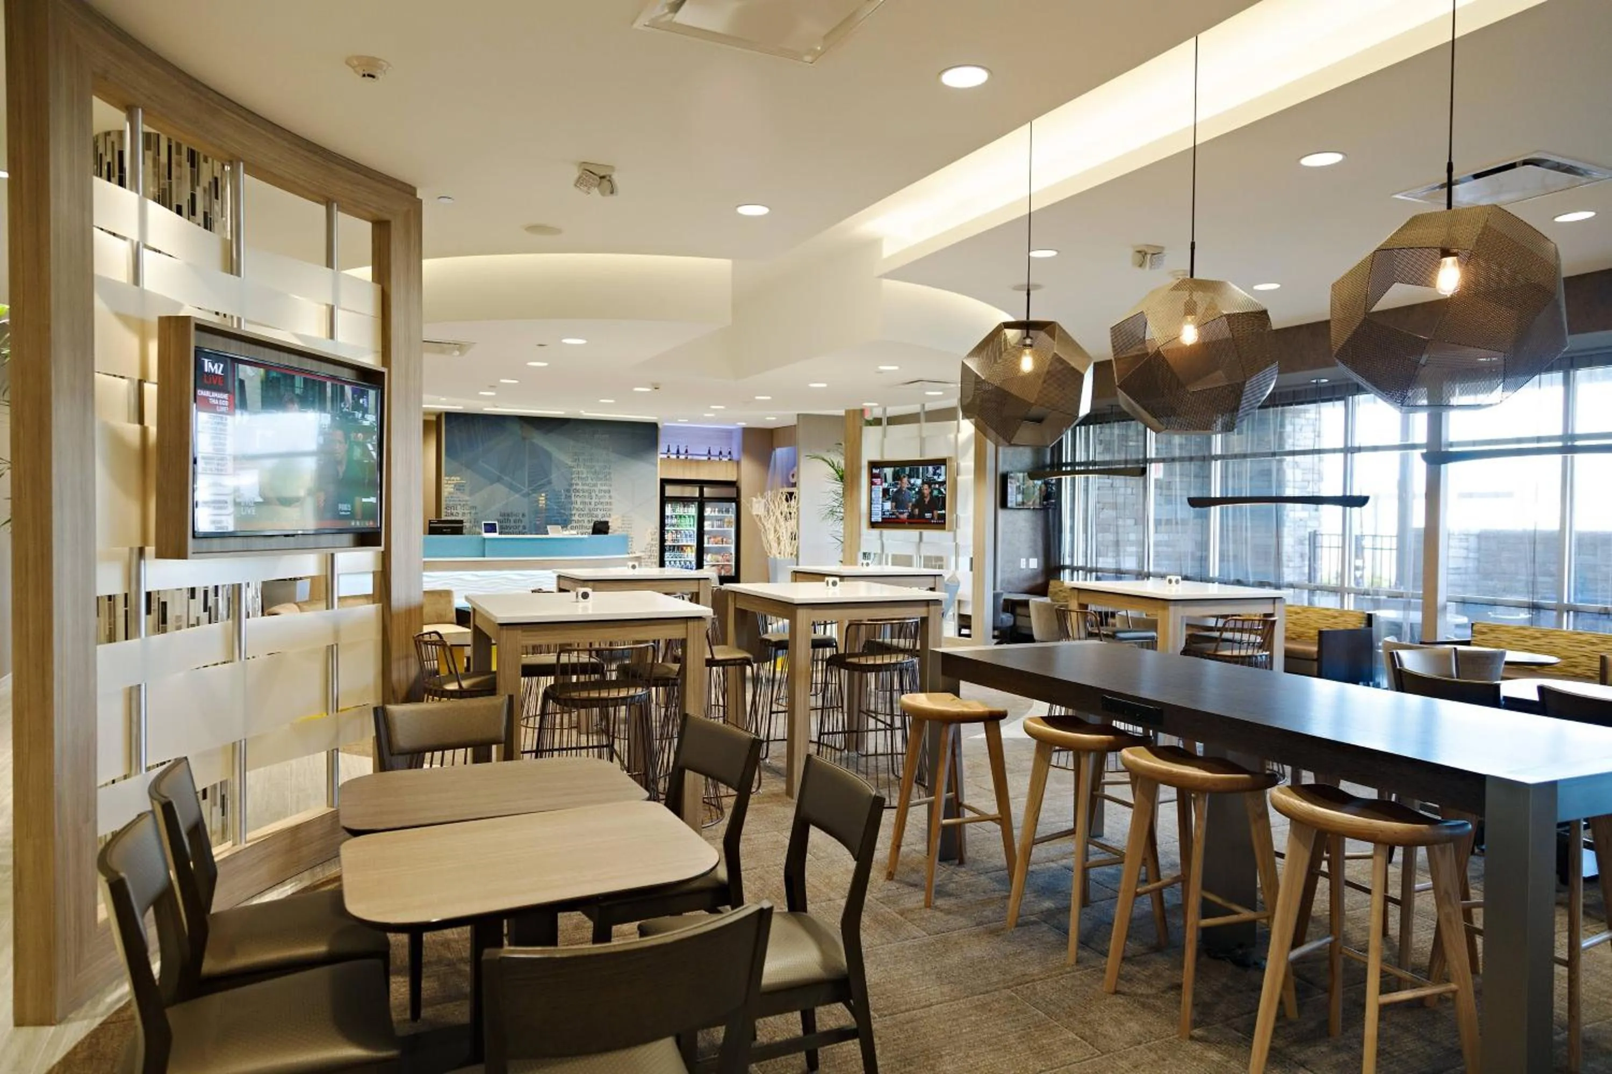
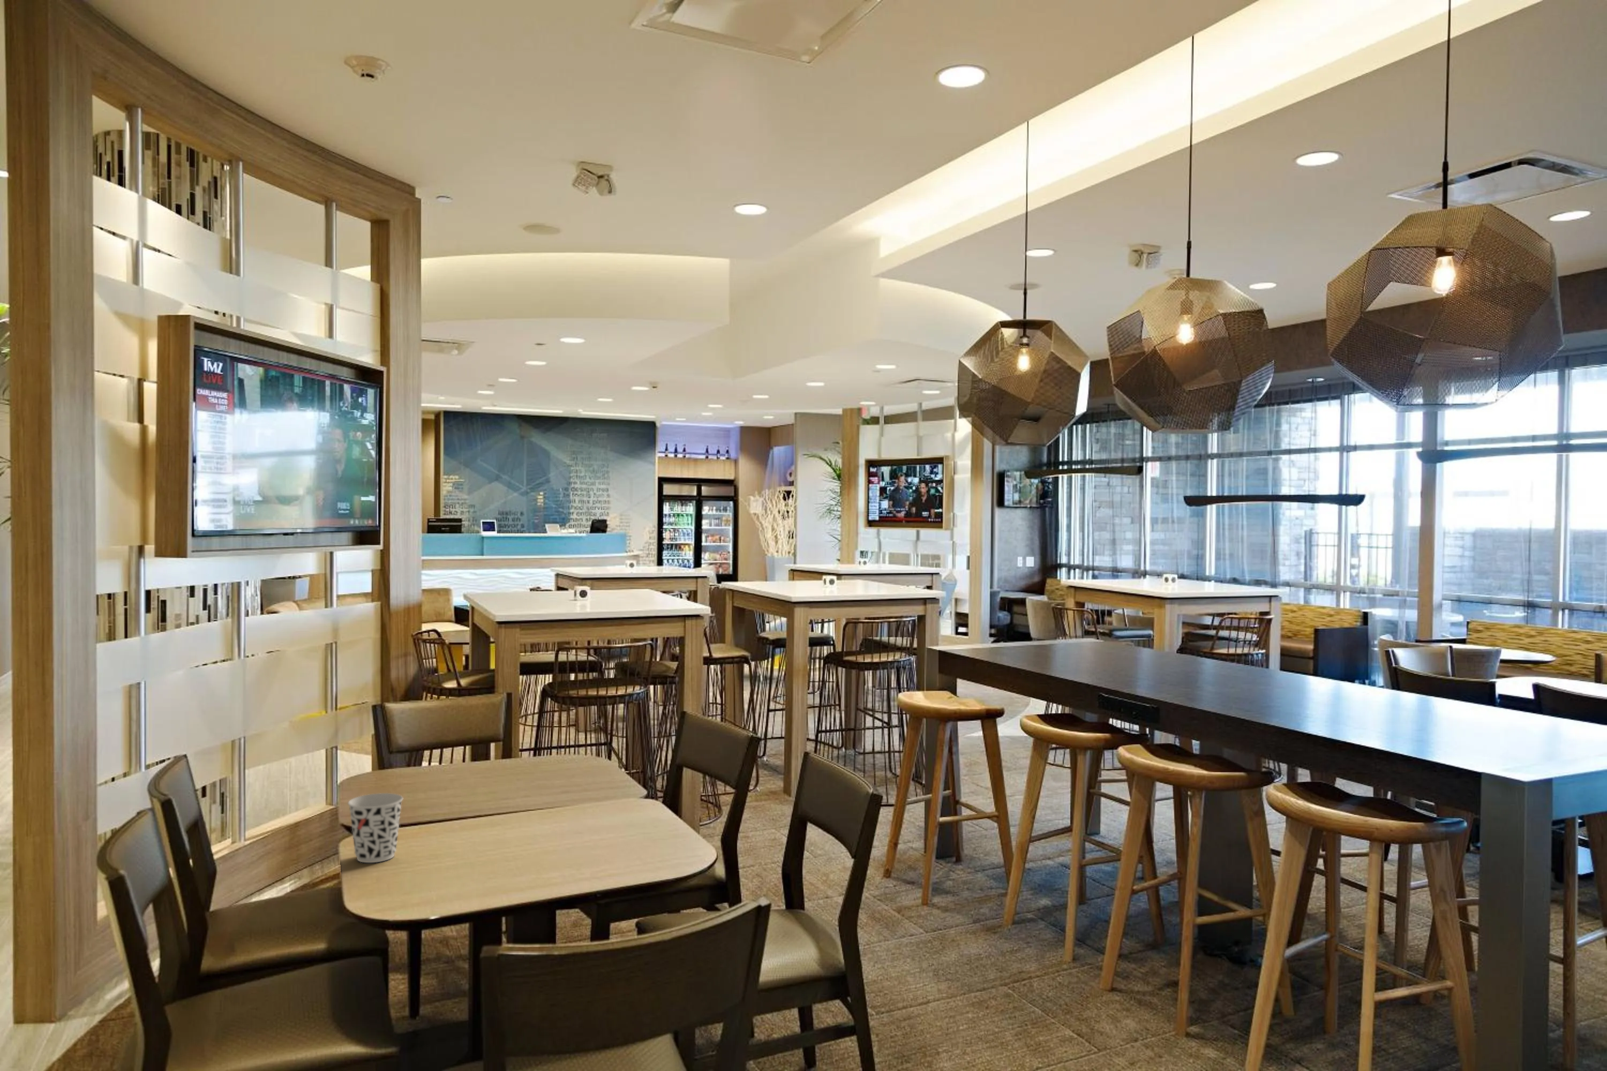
+ cup [347,792,403,863]
